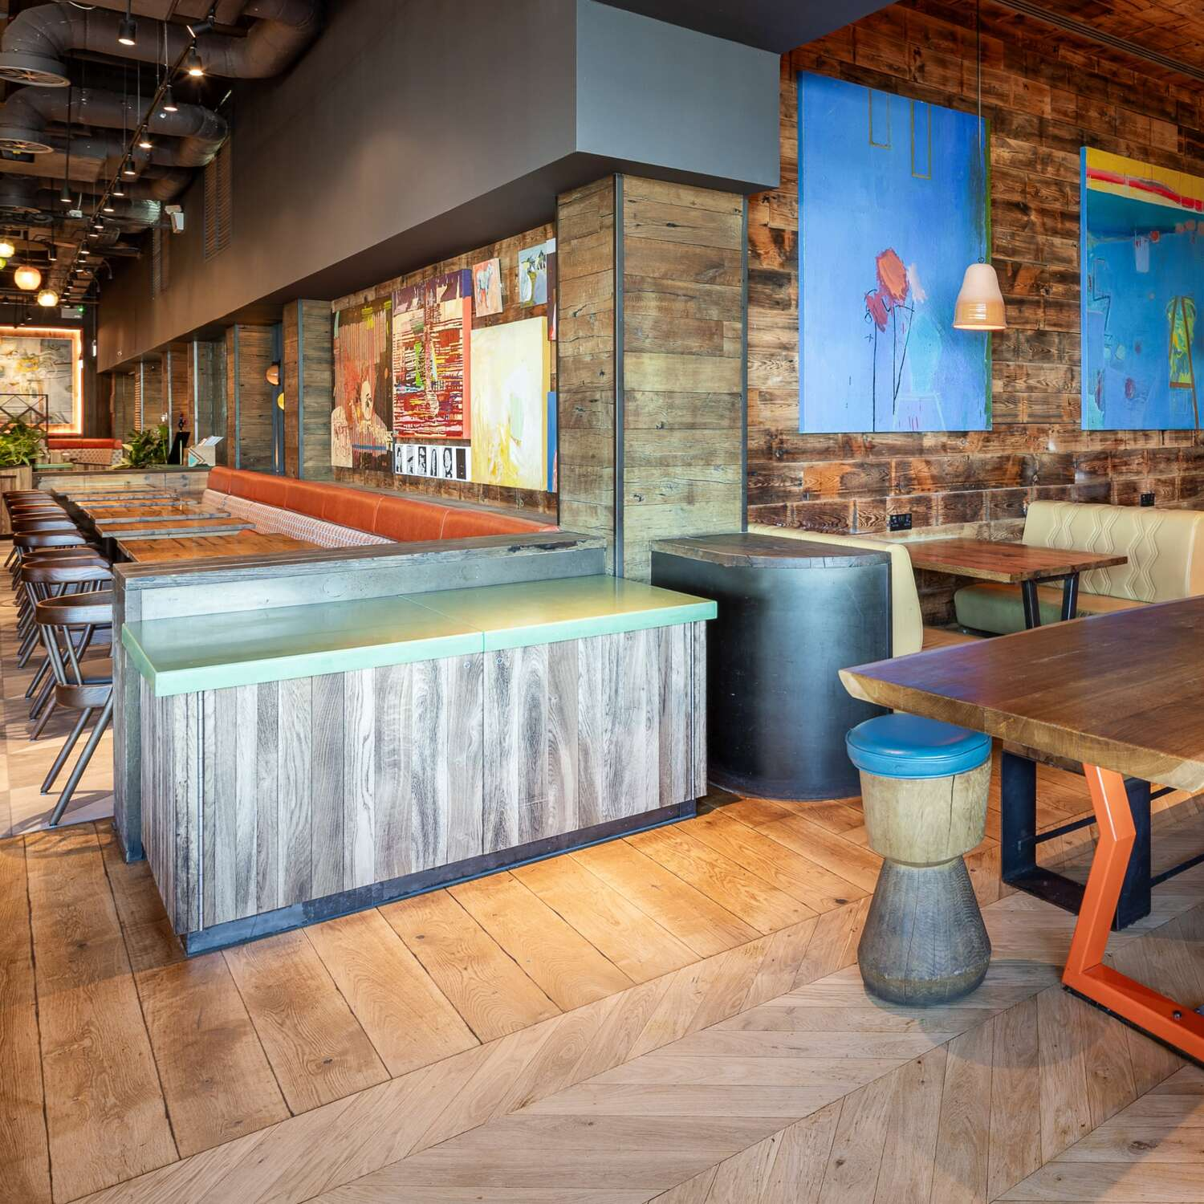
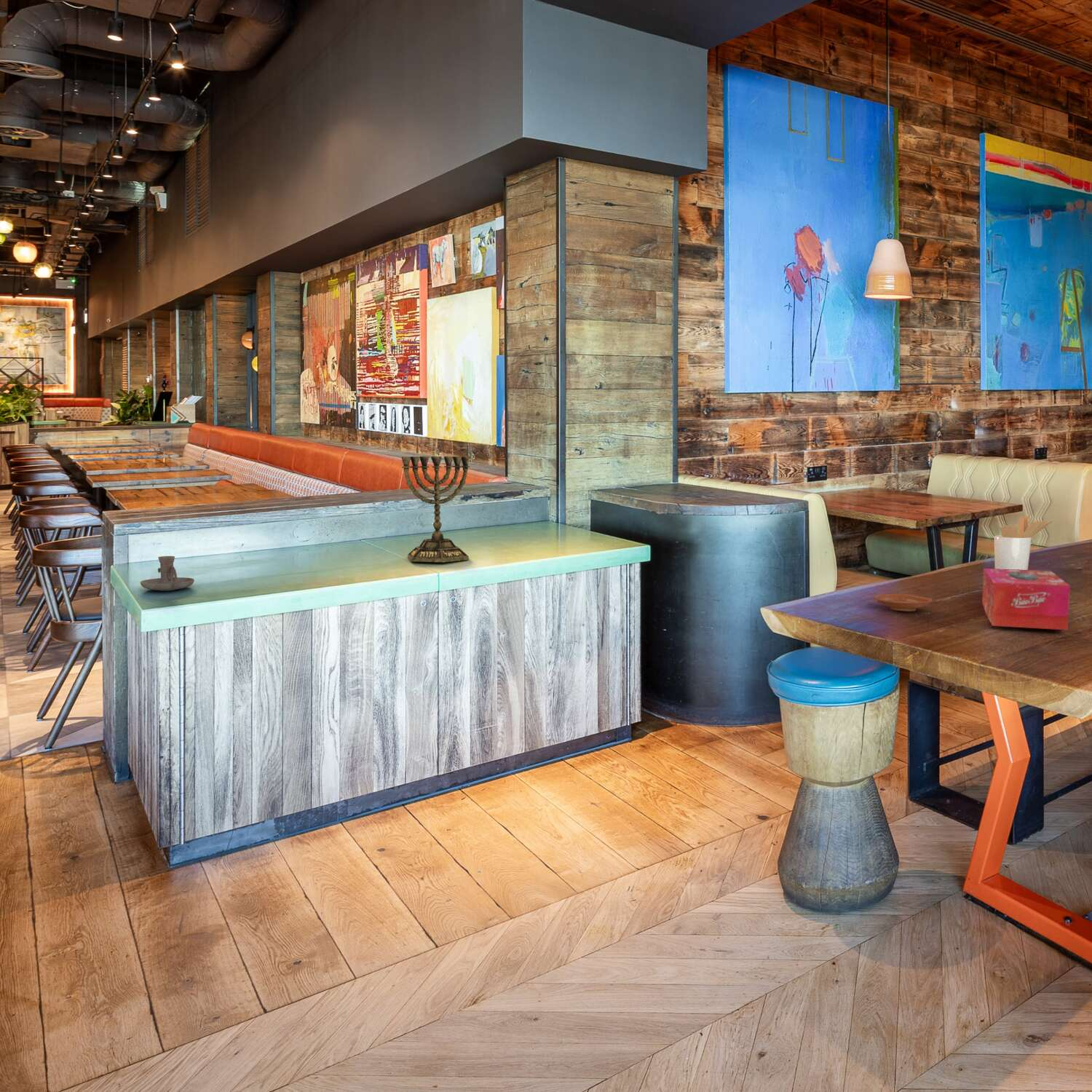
+ menorah [401,456,470,563]
+ utensil holder [993,515,1053,570]
+ plate [873,593,934,612]
+ candle holder [140,555,195,591]
+ tissue box [981,568,1071,630]
